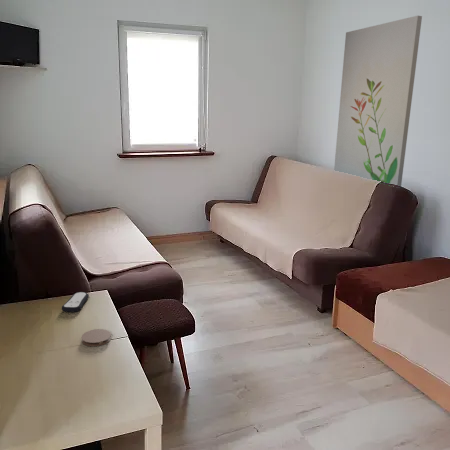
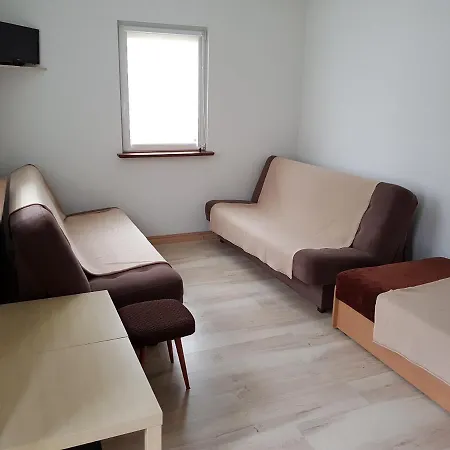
- remote control [61,291,90,313]
- wall art [333,15,423,187]
- coaster [81,328,112,347]
